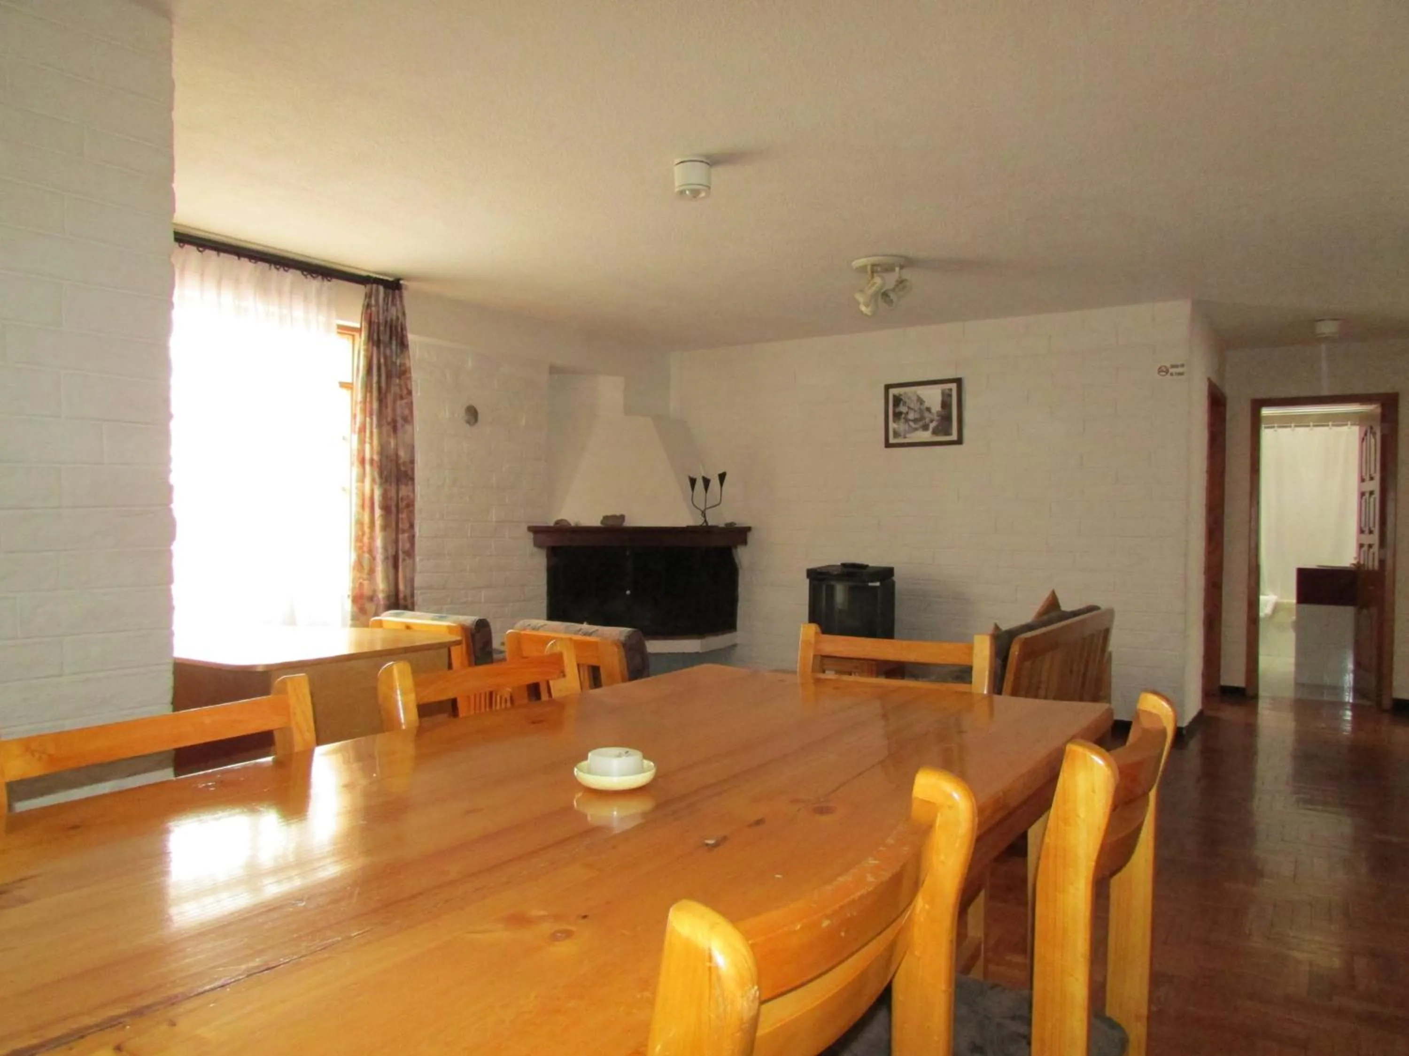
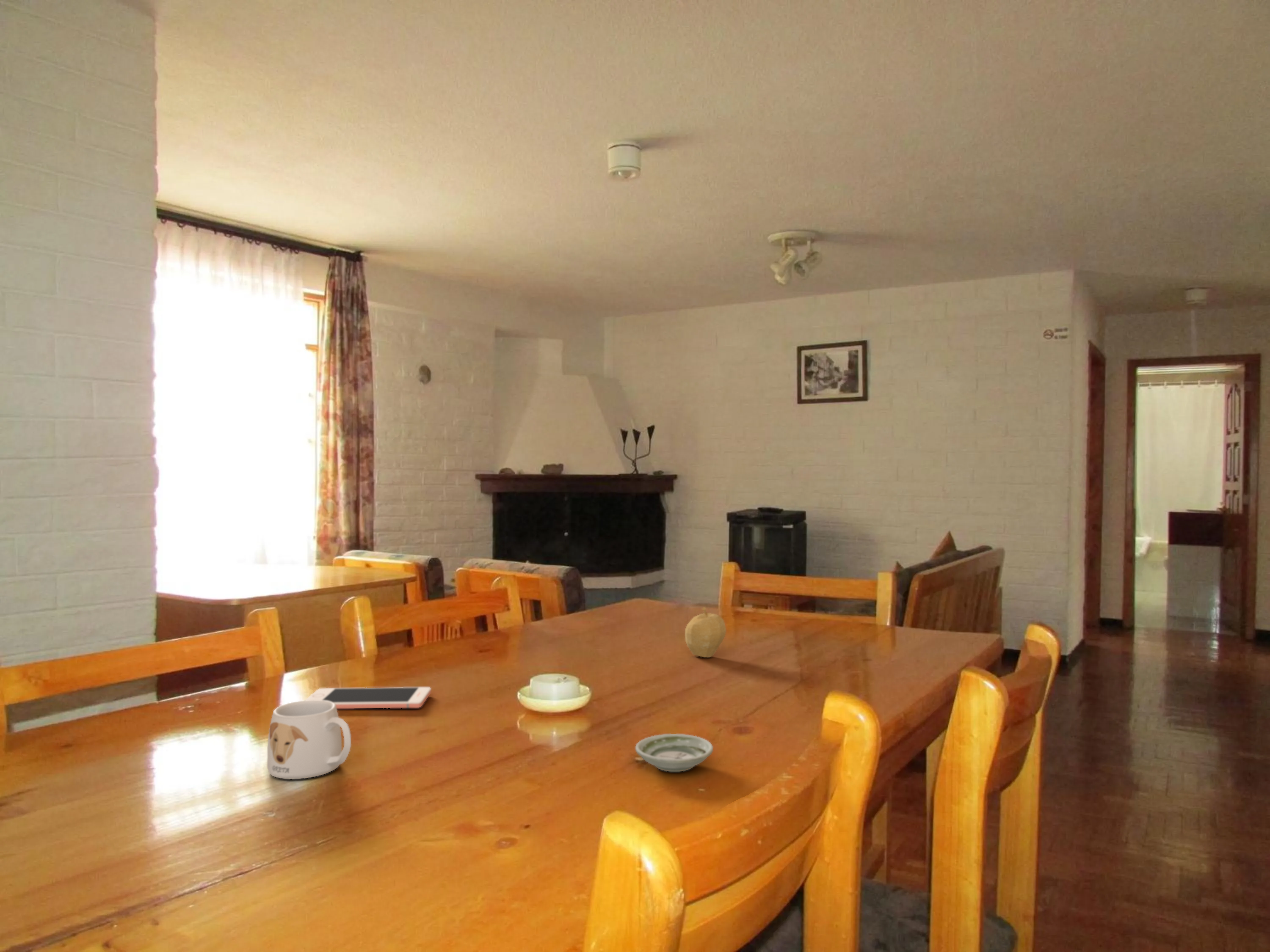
+ fruit [685,607,726,658]
+ cell phone [304,687,431,709]
+ saucer [635,733,714,772]
+ mug [267,700,352,779]
